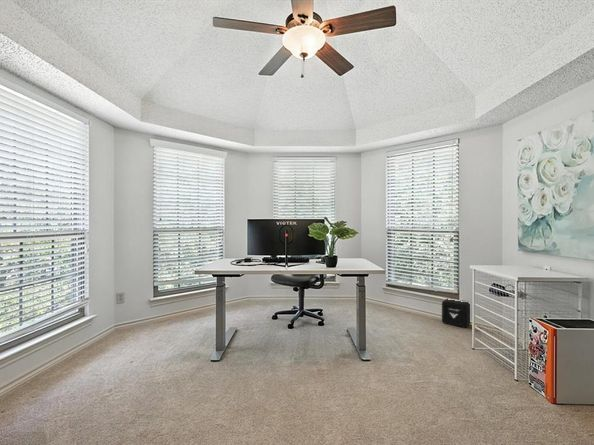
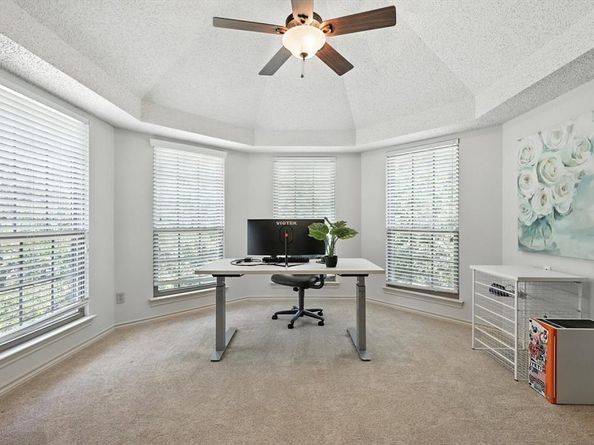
- air purifier [441,298,472,329]
